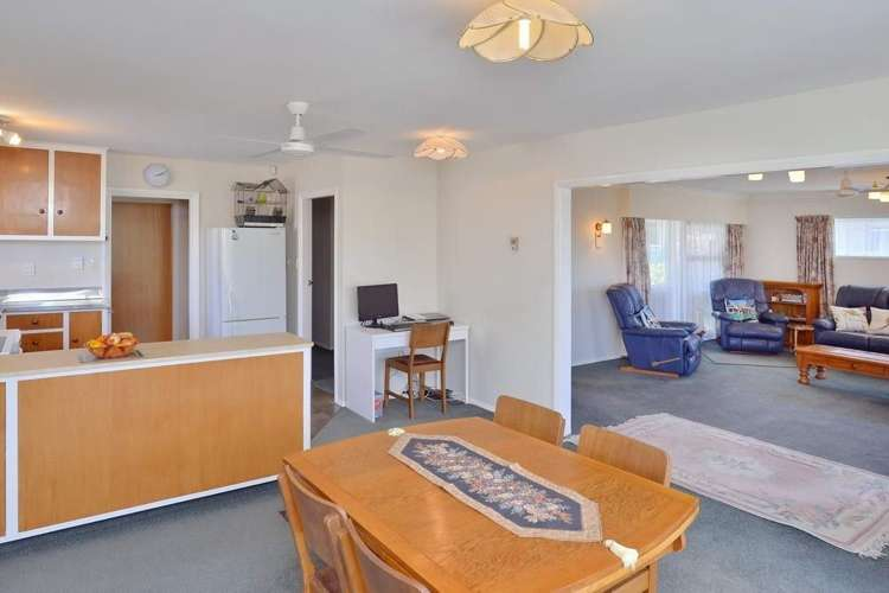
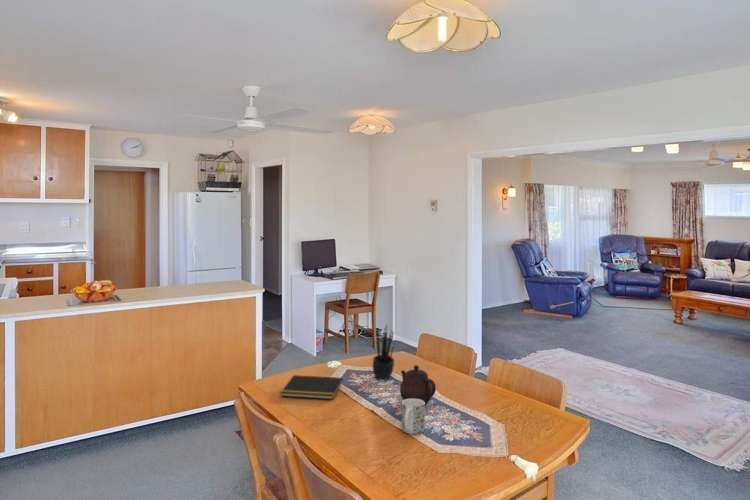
+ teapot [399,364,437,406]
+ mug [401,399,426,435]
+ potted plant [372,323,395,380]
+ notepad [279,374,344,400]
